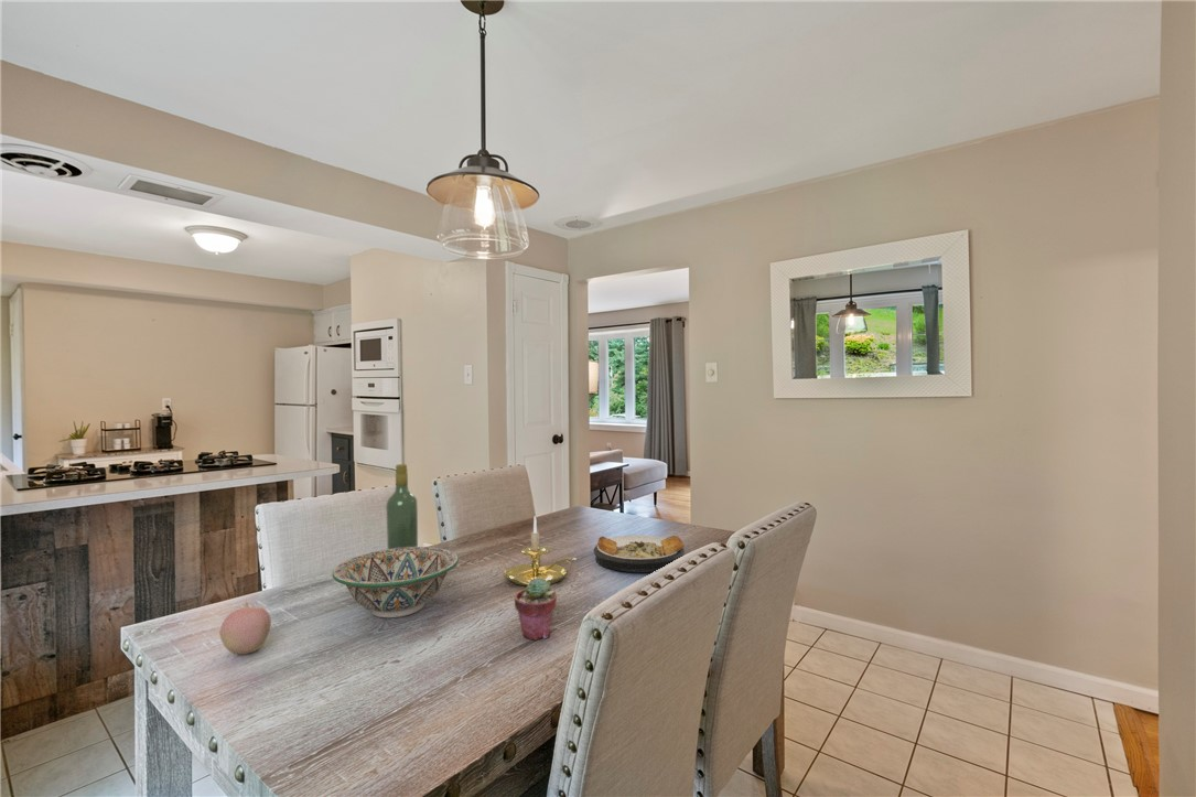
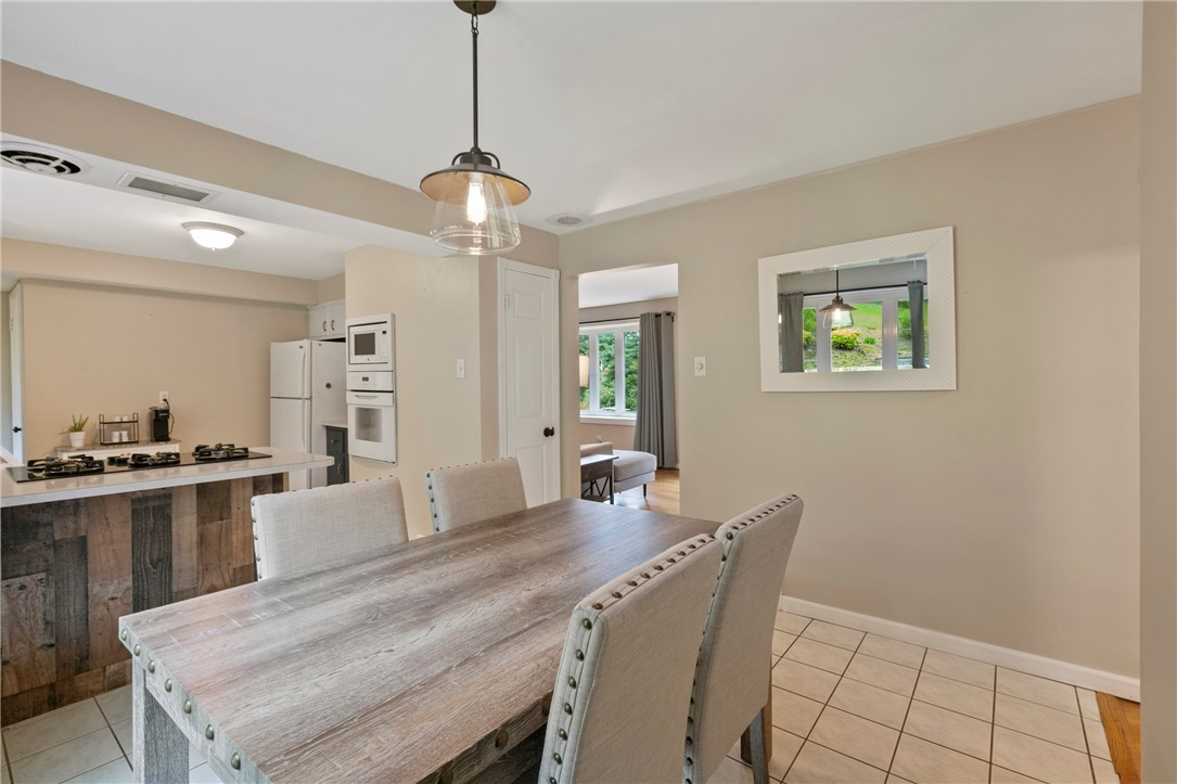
- potted succulent [514,579,558,640]
- apple [218,600,272,656]
- decorative bowl [332,546,460,618]
- plate [592,534,686,573]
- candle holder [504,515,578,586]
- wine bottle [385,463,419,549]
